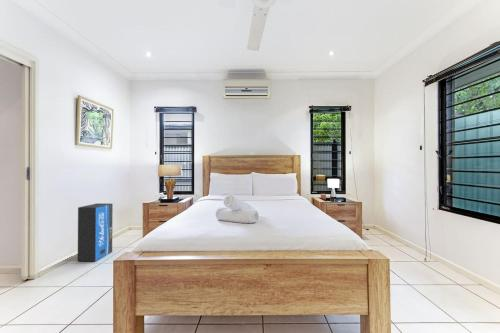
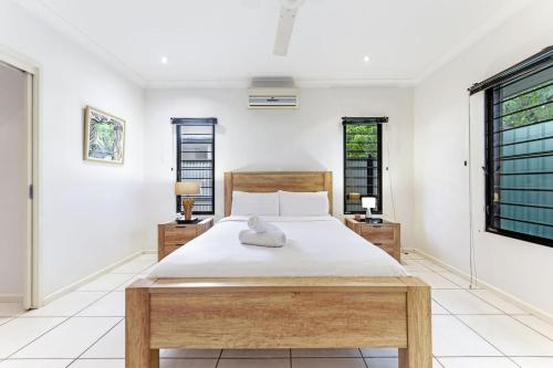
- air purifier [77,202,114,263]
